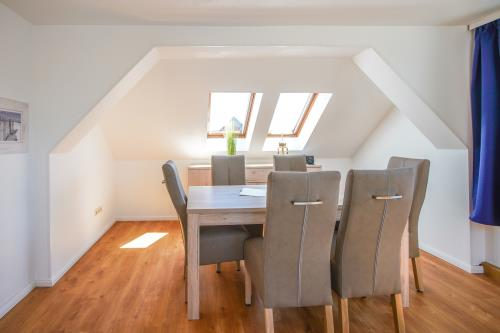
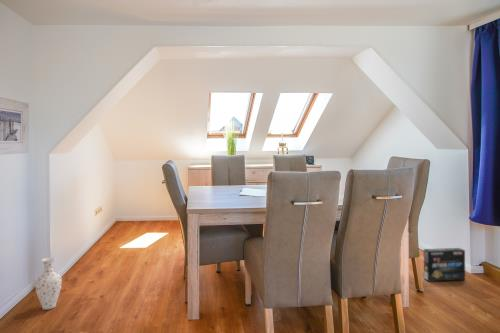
+ vase [34,256,63,311]
+ box [423,247,466,283]
